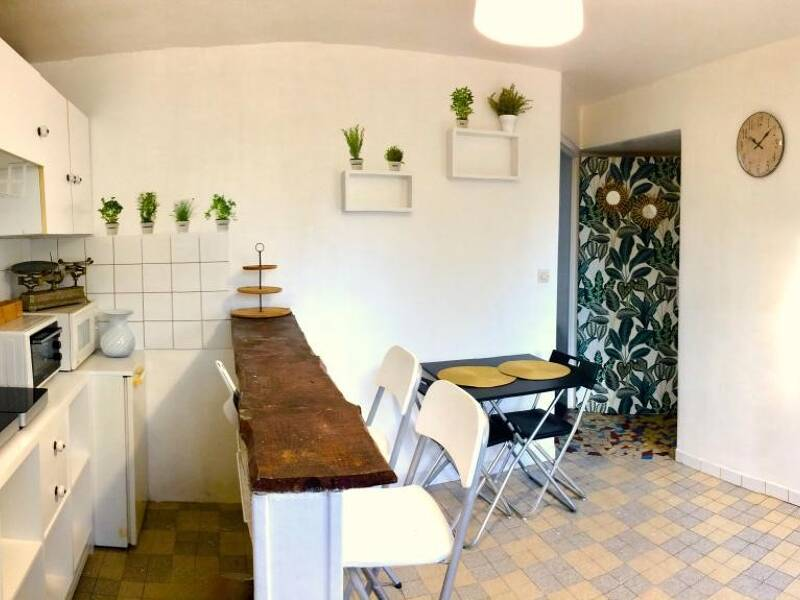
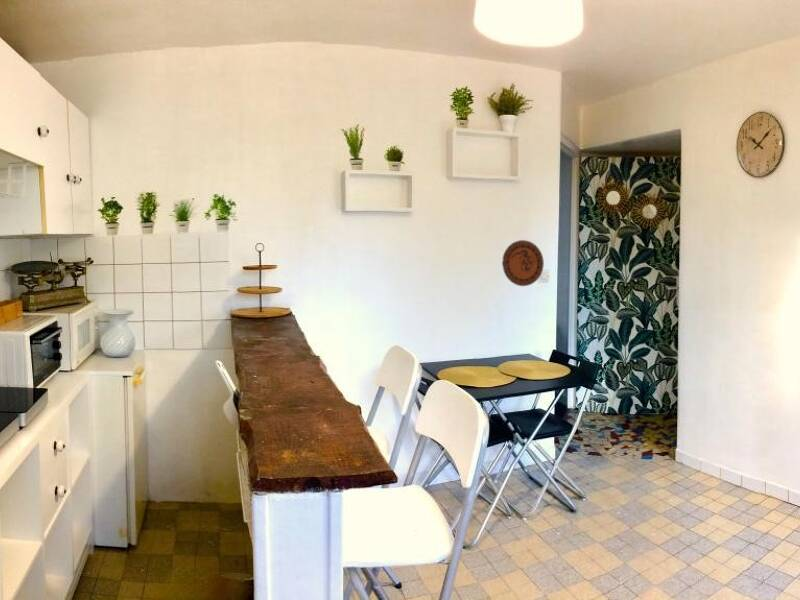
+ decorative plate [501,239,545,287]
